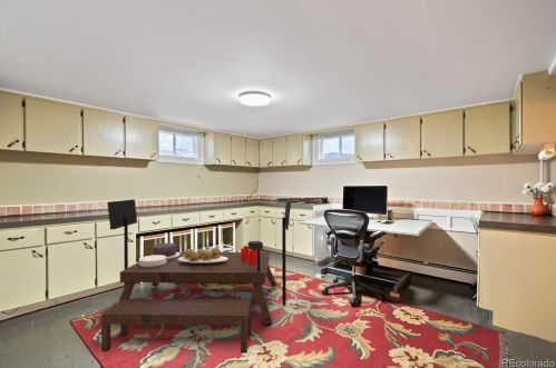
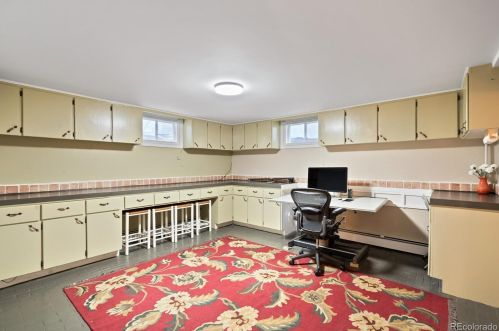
- dining table [100,198,292,355]
